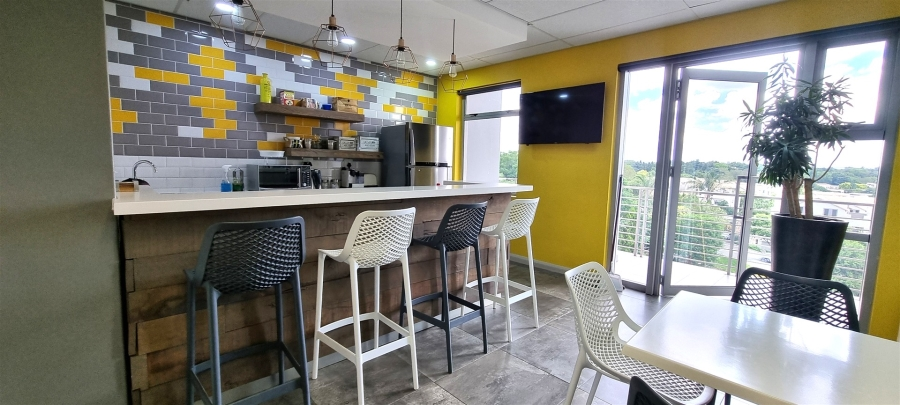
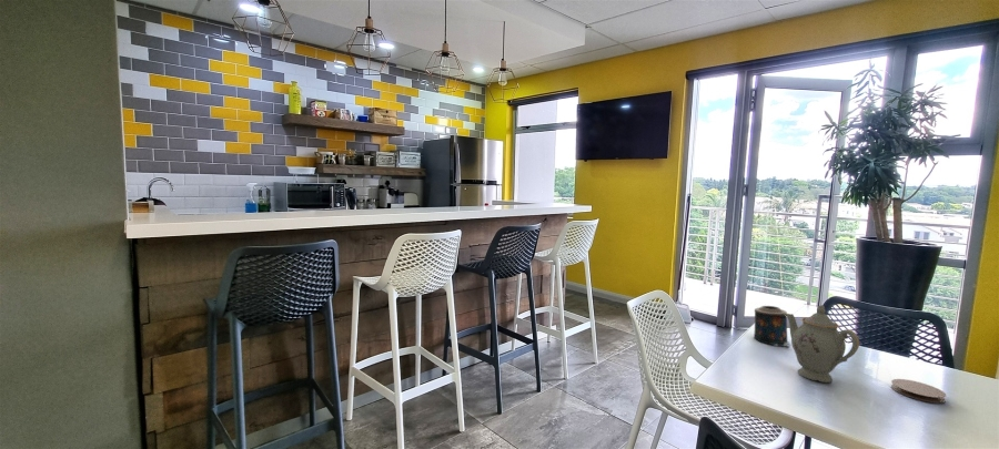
+ chinaware [785,304,860,384]
+ candle [754,305,791,347]
+ coaster [890,378,947,404]
